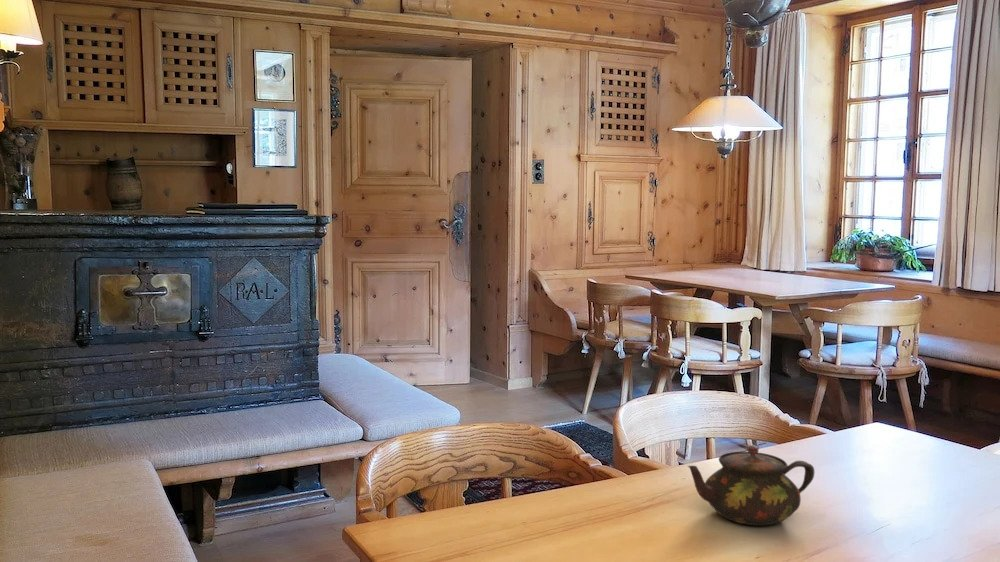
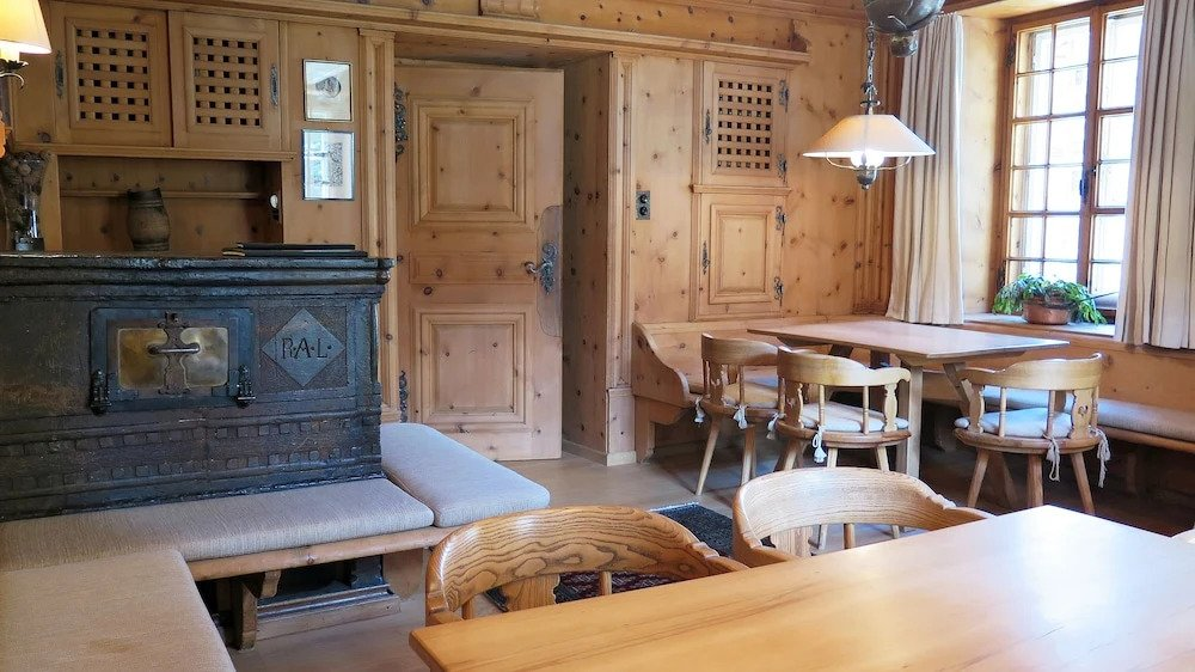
- teapot [687,444,815,527]
